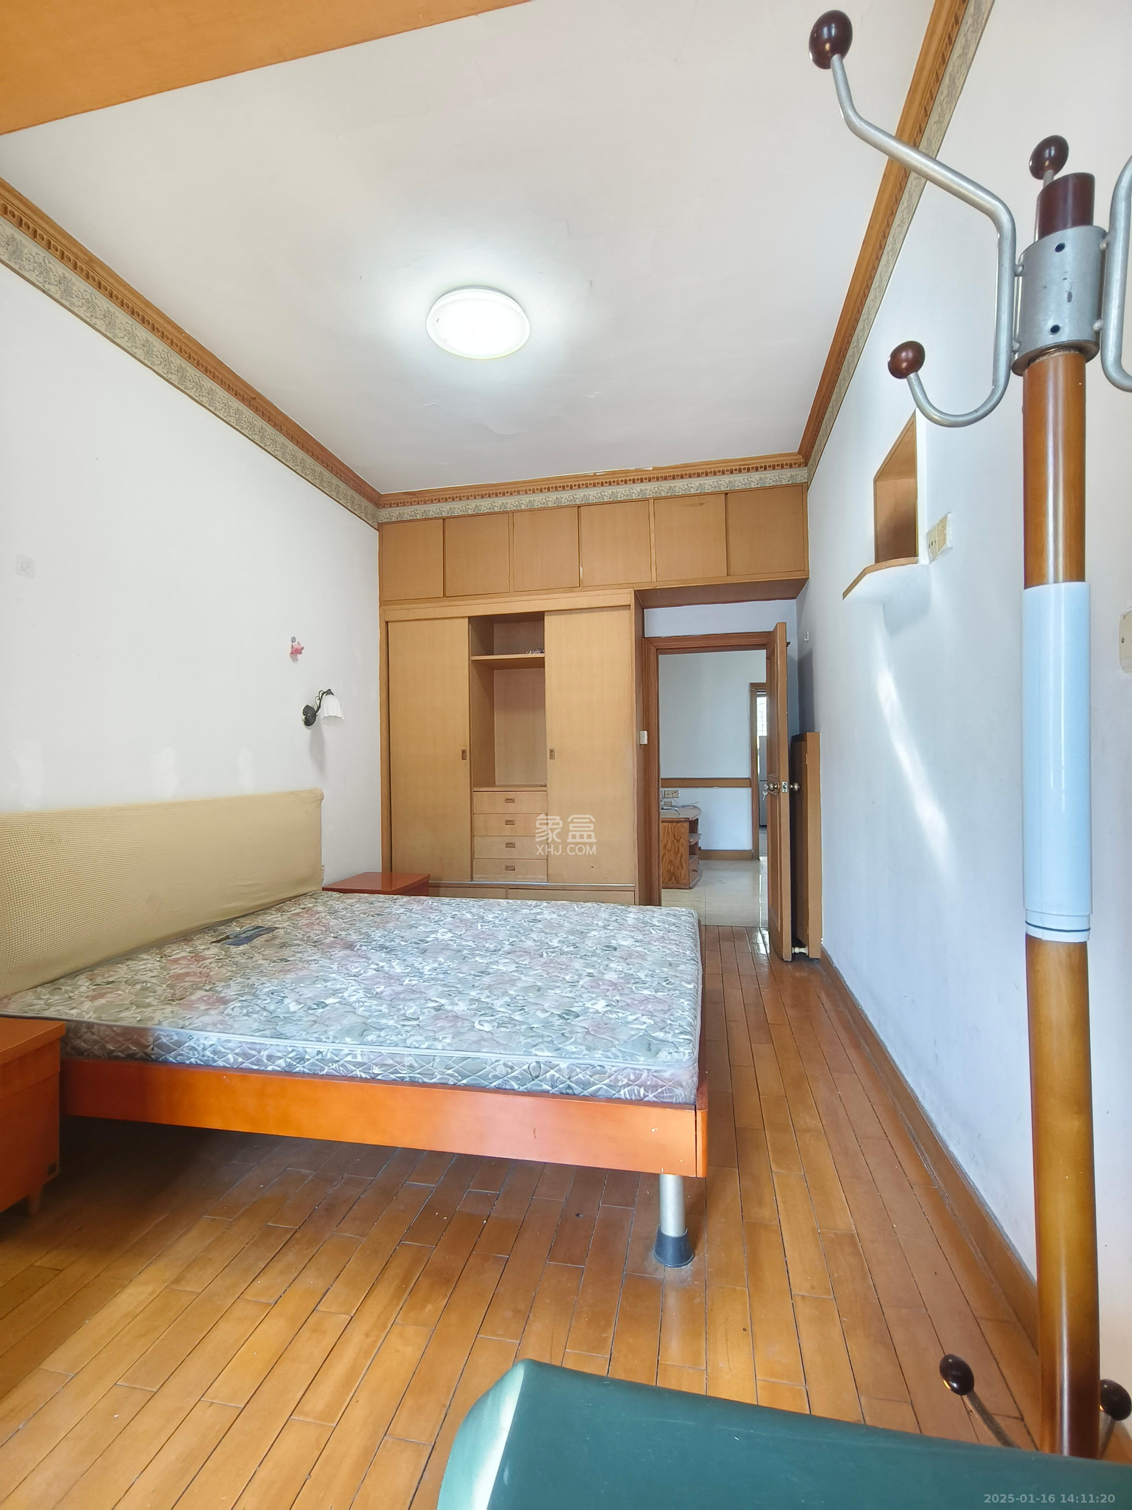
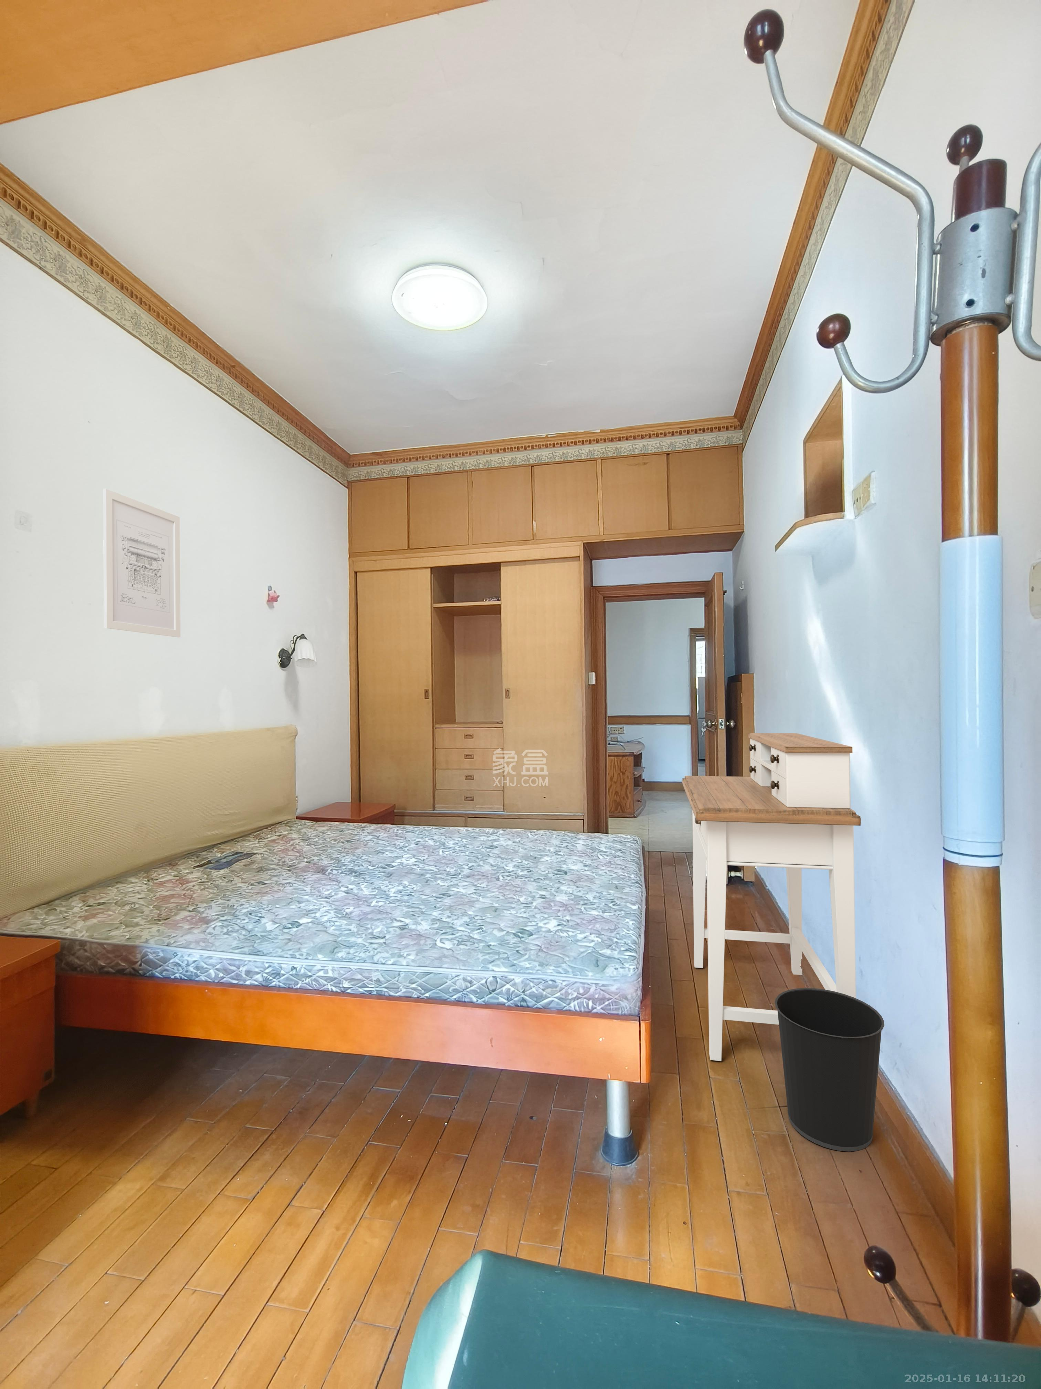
+ wall art [103,489,180,638]
+ desk [682,733,862,1061]
+ wastebasket [774,988,885,1152]
